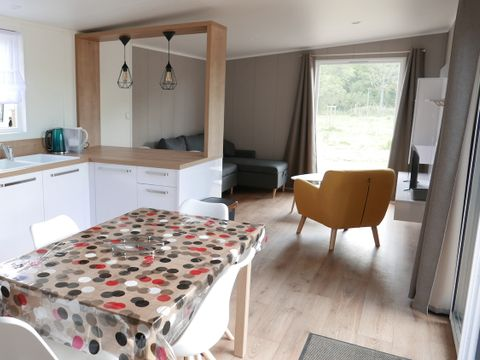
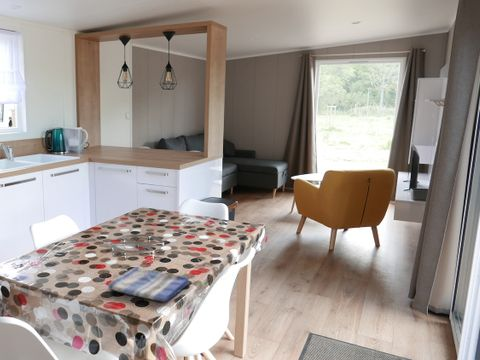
+ dish towel [107,266,190,303]
